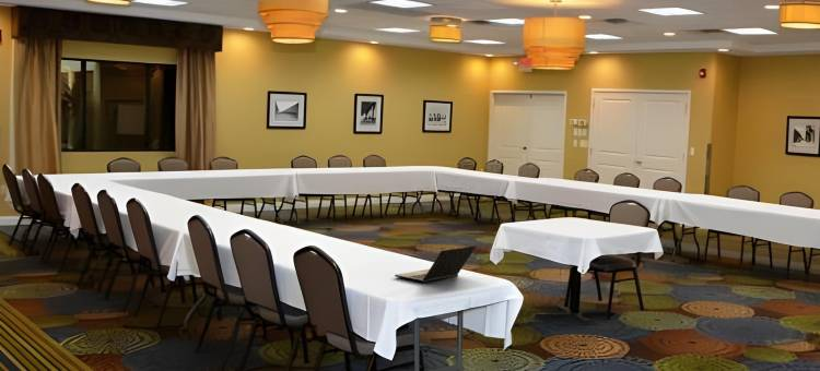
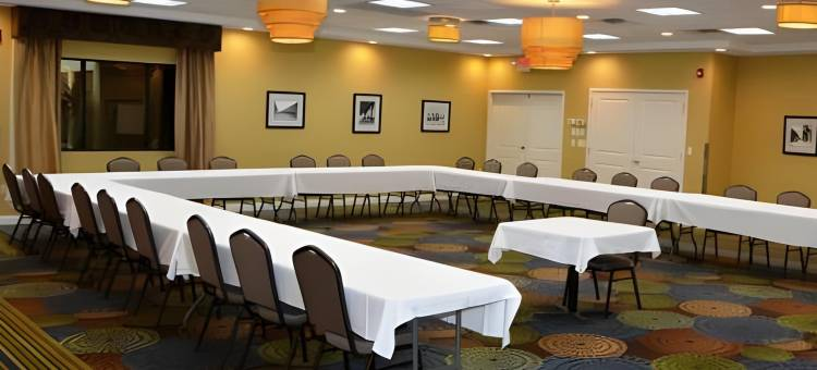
- laptop [394,246,477,284]
